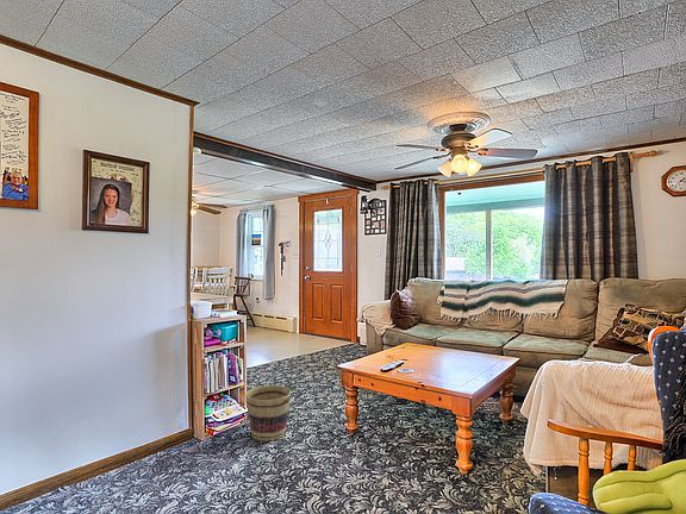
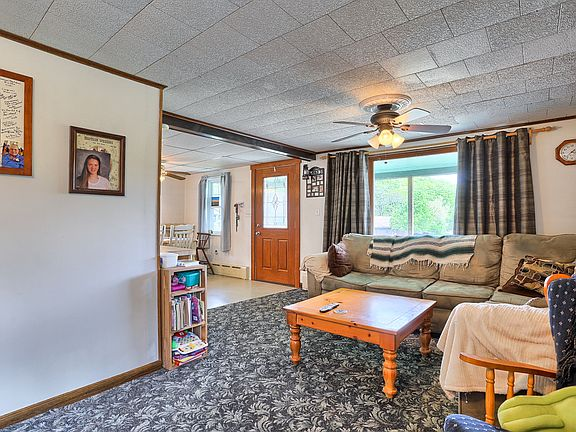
- basket [244,384,292,441]
